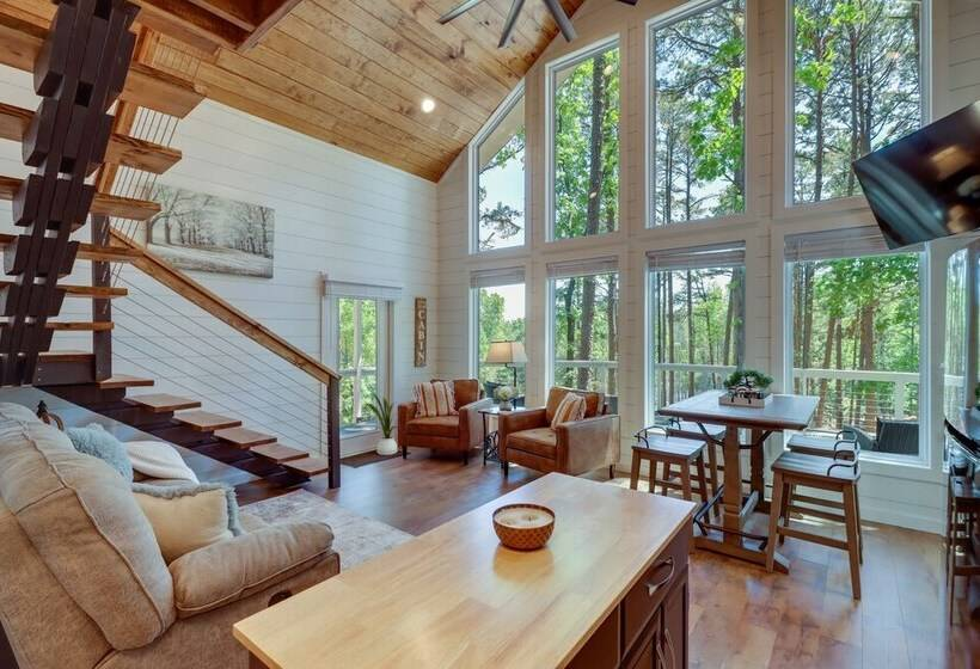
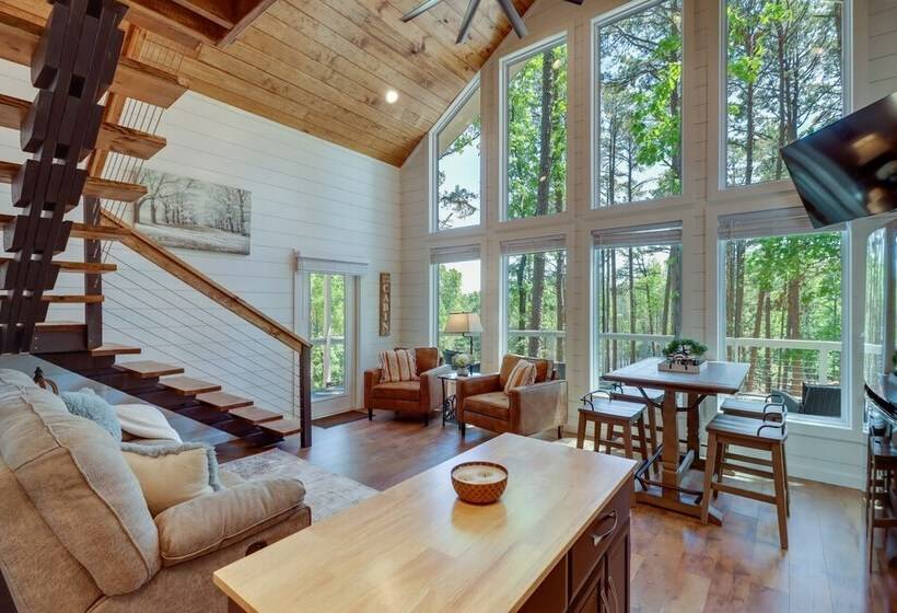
- house plant [363,392,399,456]
